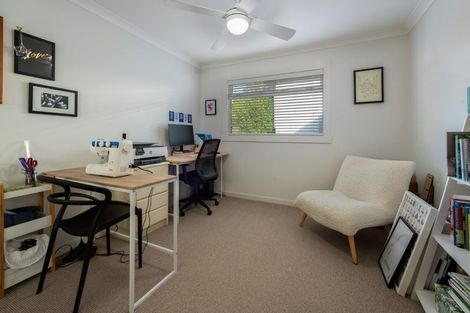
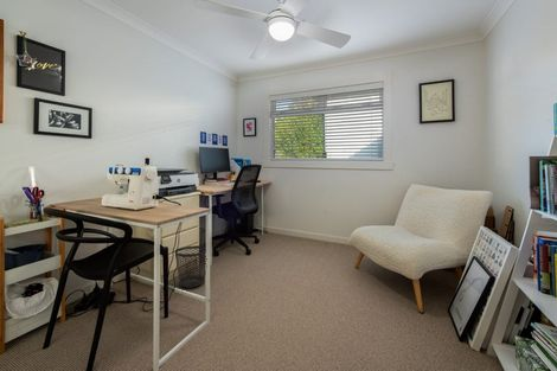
+ wastebasket [174,244,206,289]
